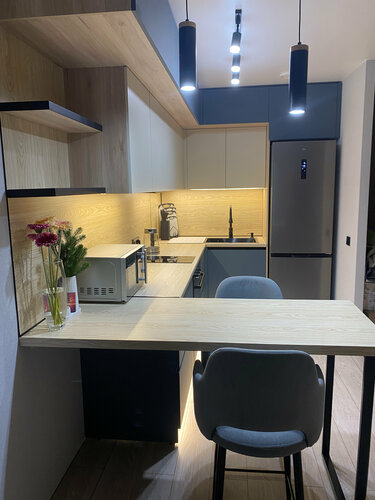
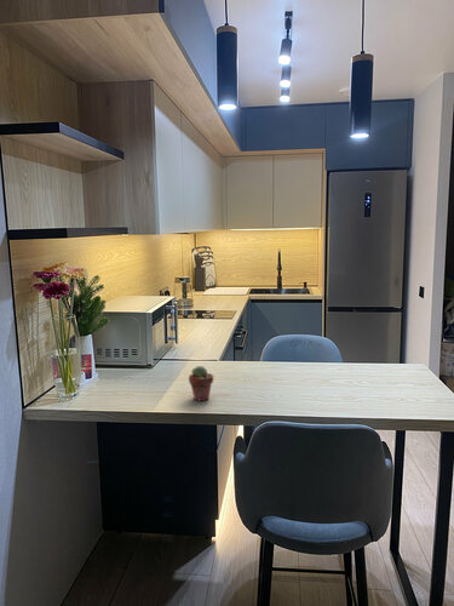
+ potted succulent [188,365,214,402]
